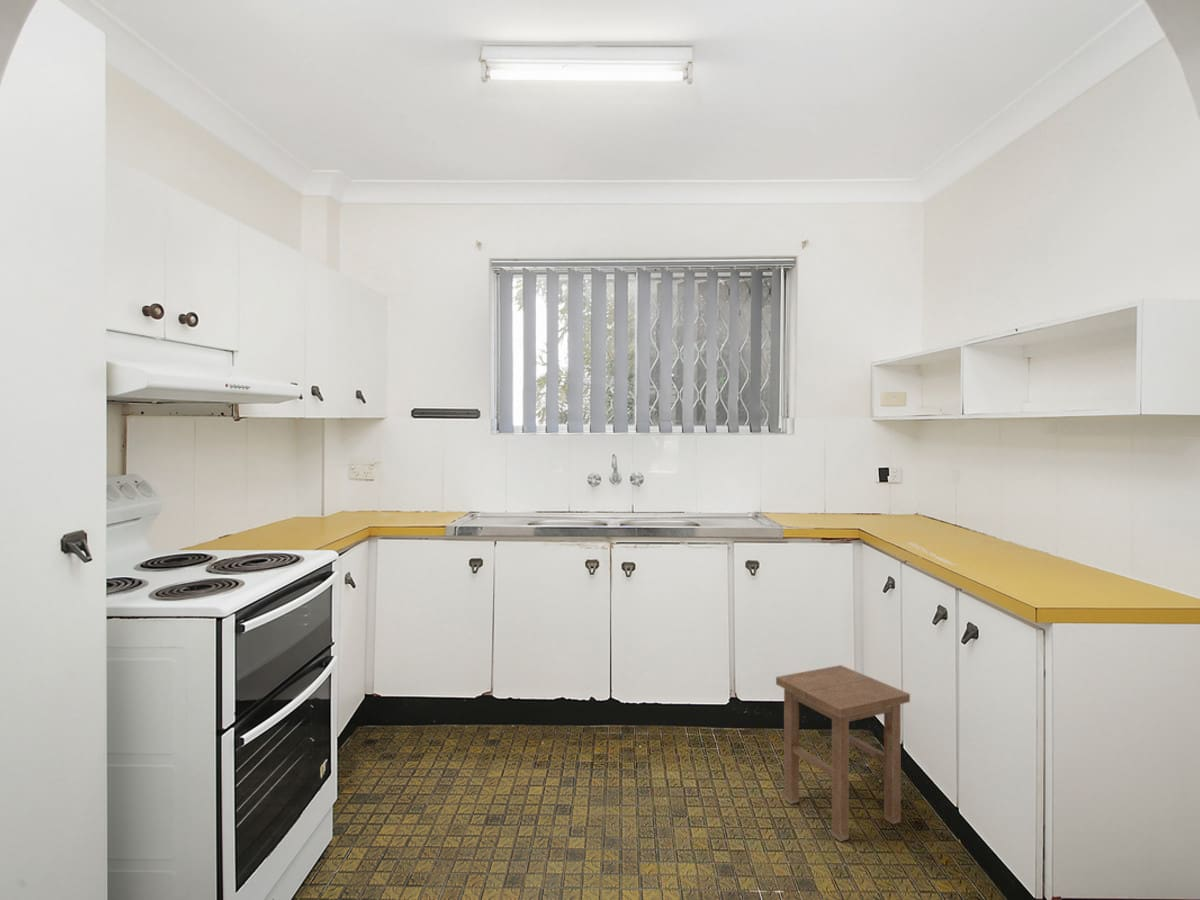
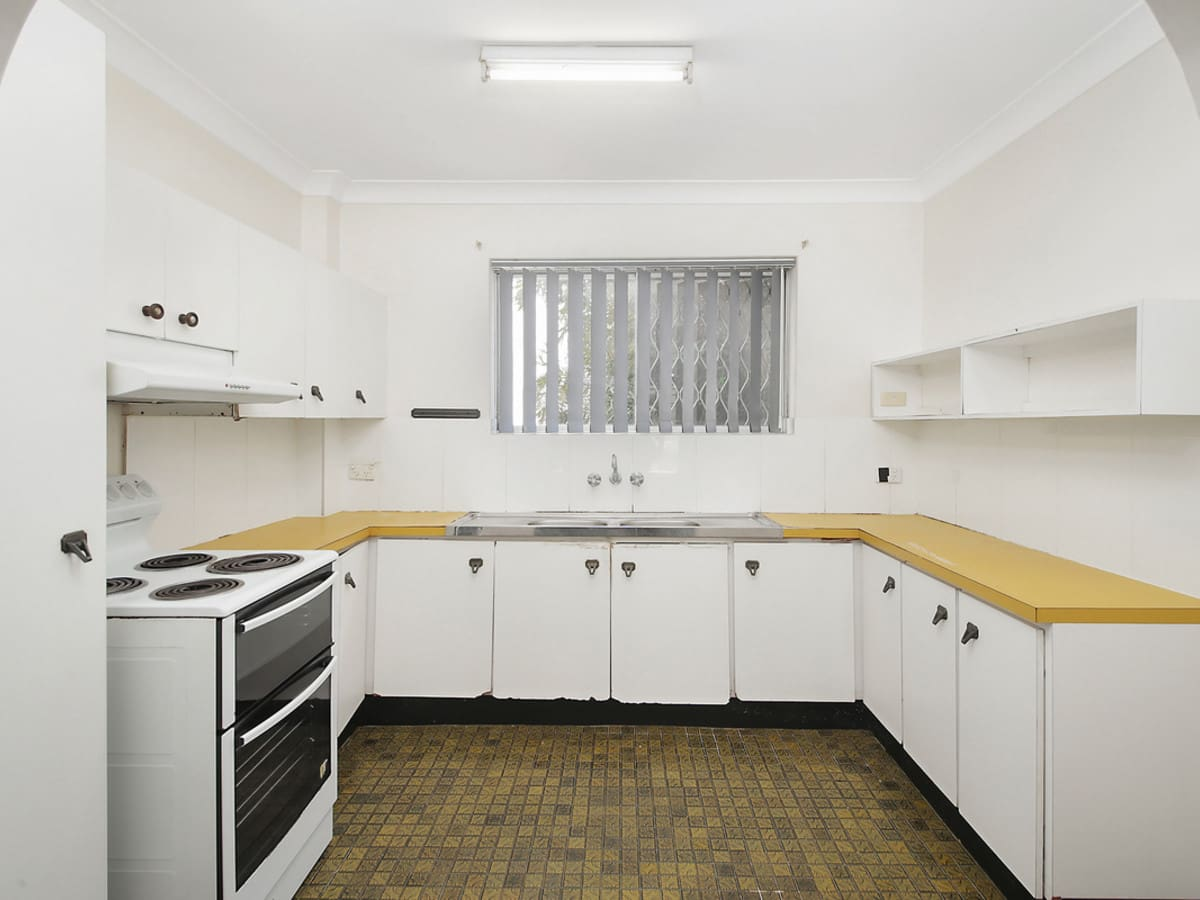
- stool [775,664,911,843]
